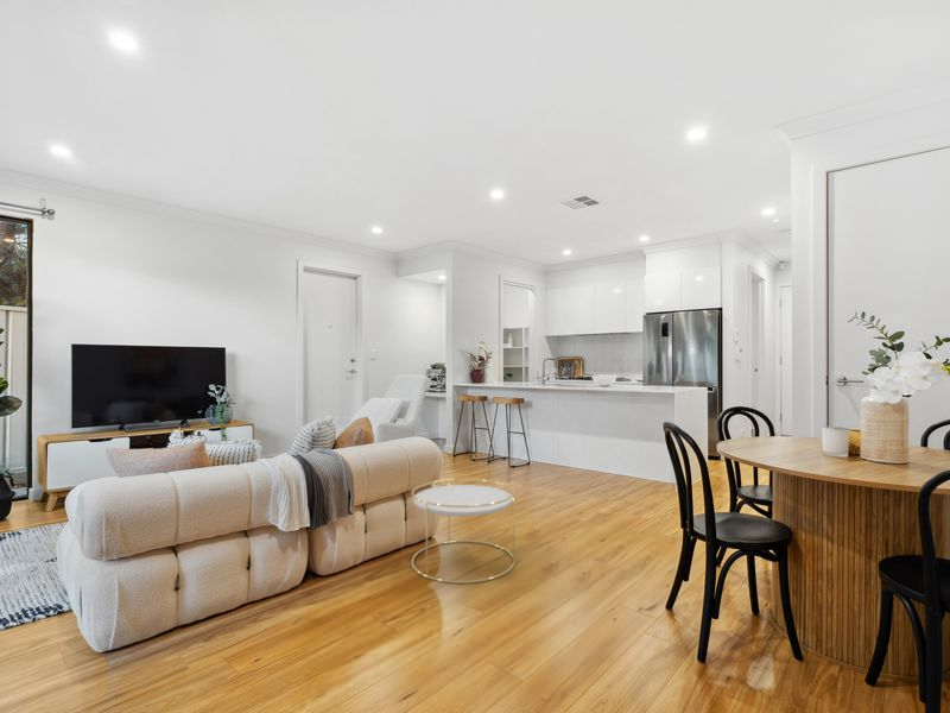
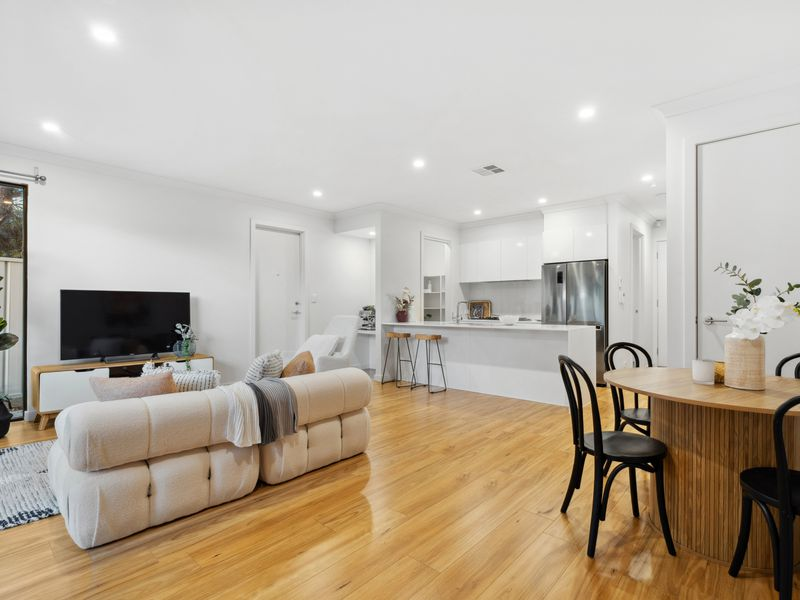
- side table [411,478,517,585]
